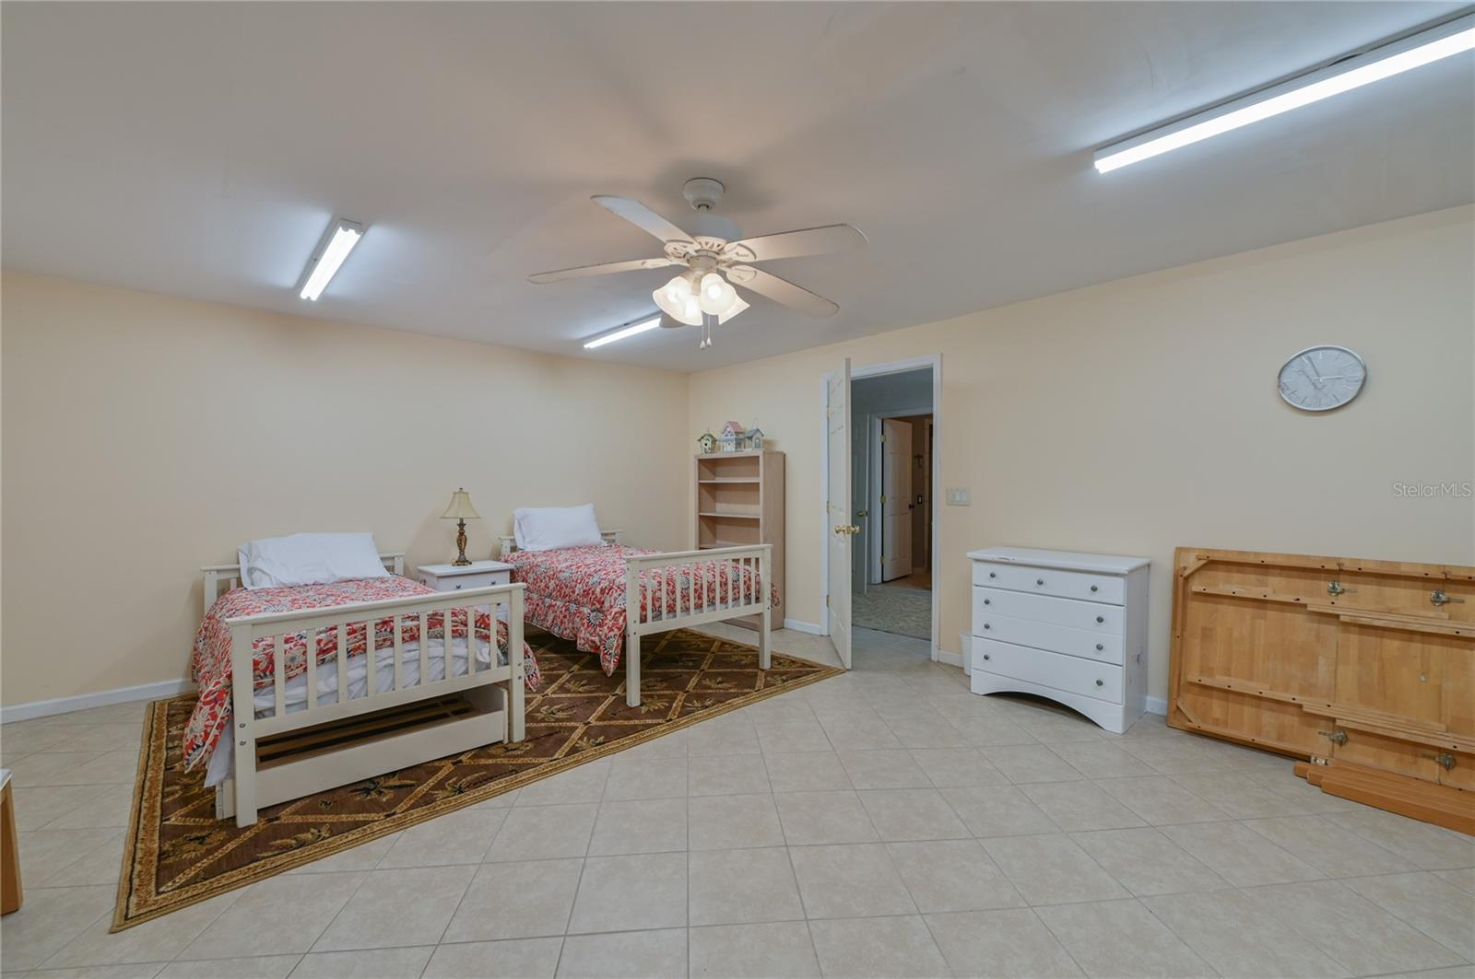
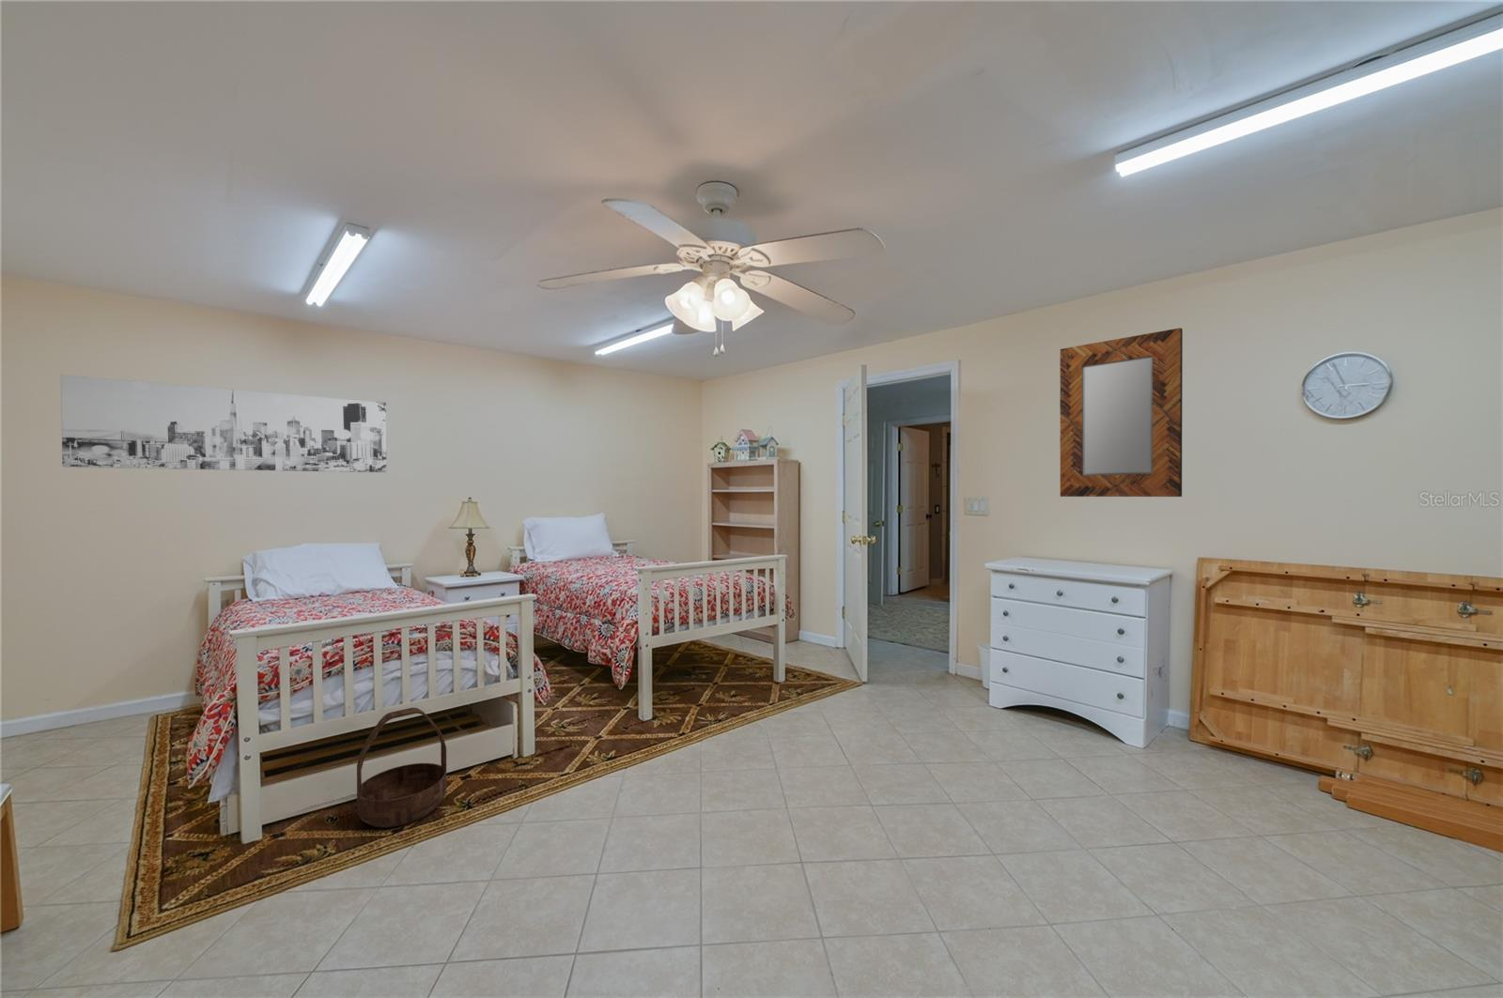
+ basket [357,707,447,829]
+ home mirror [1058,326,1183,498]
+ wall art [60,373,388,473]
